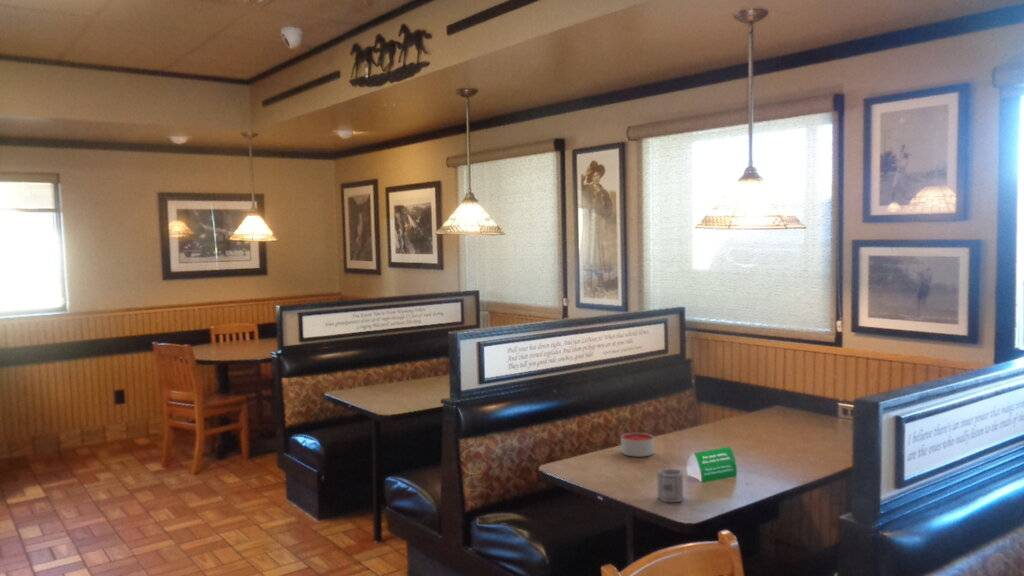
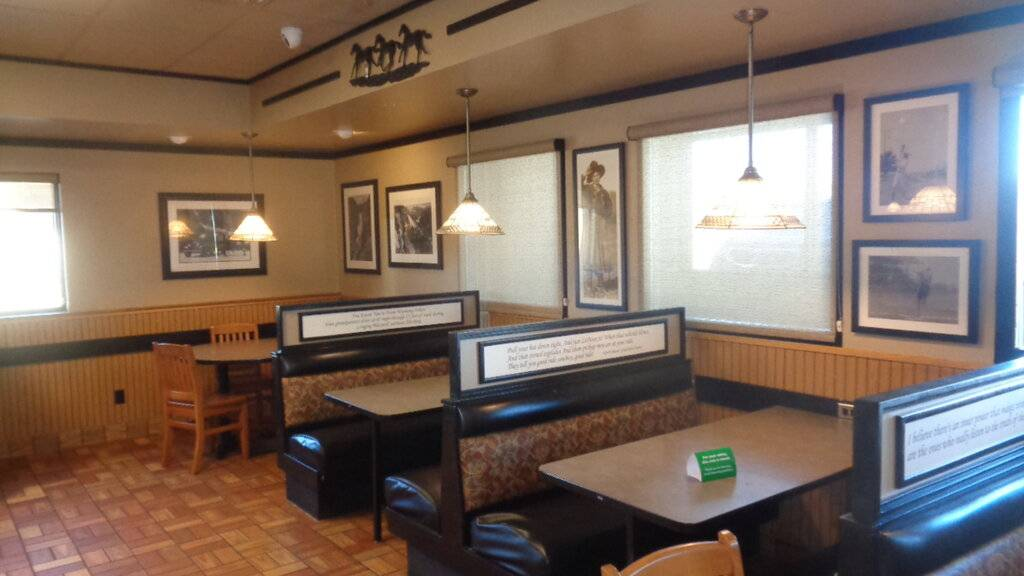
- candle [620,432,655,458]
- cup [656,467,684,503]
